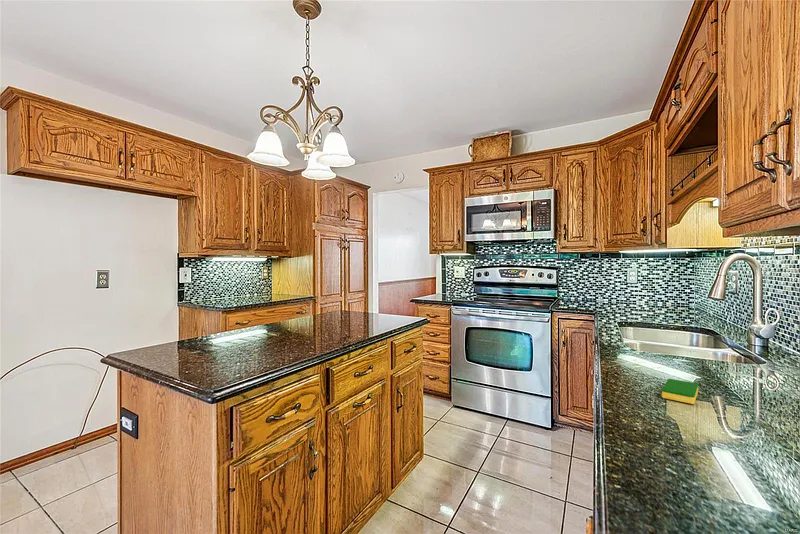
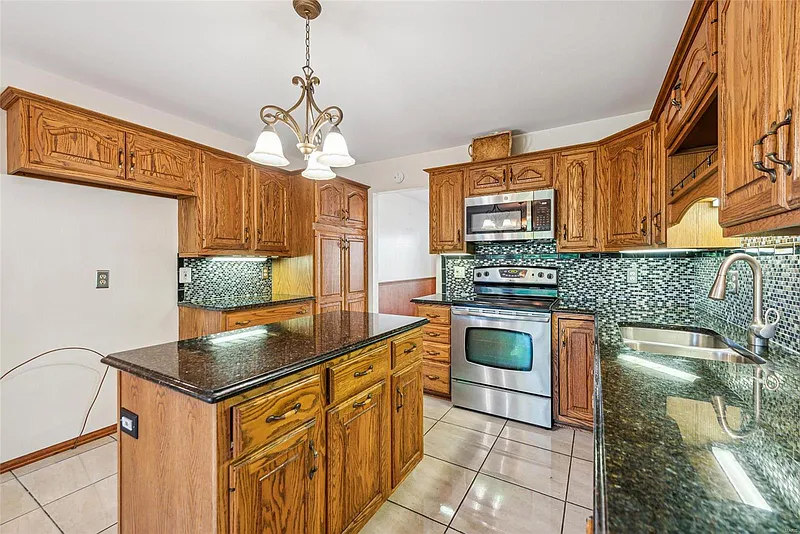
- dish sponge [661,378,699,405]
